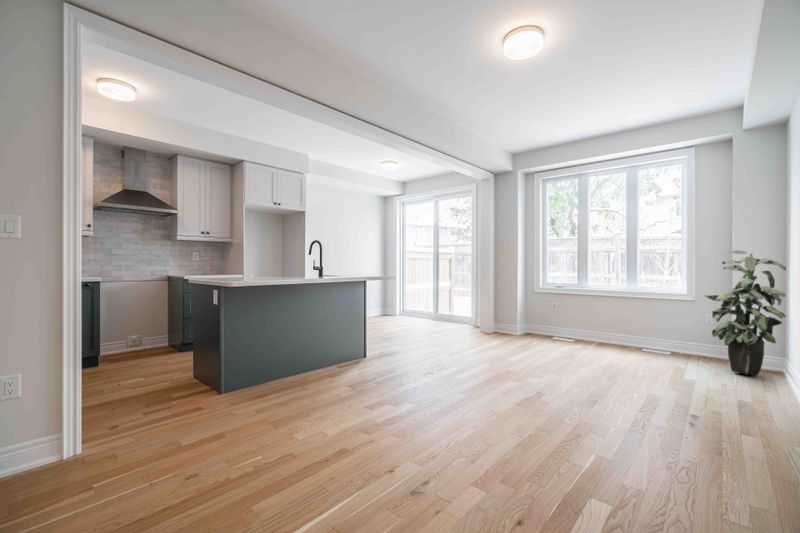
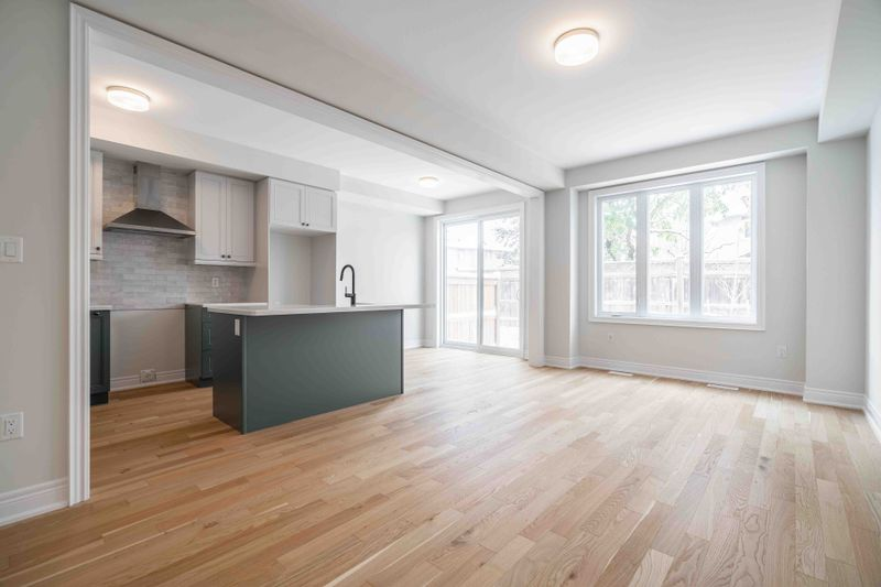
- indoor plant [704,249,787,376]
